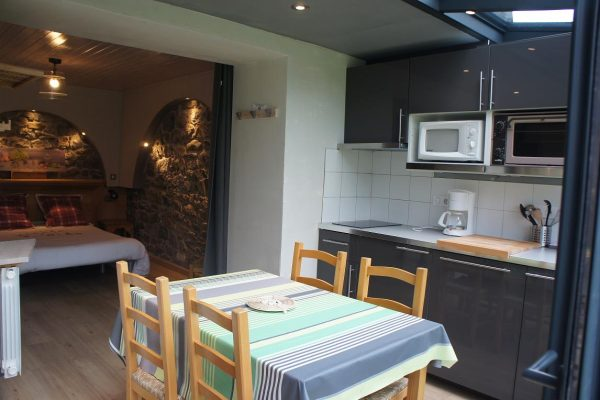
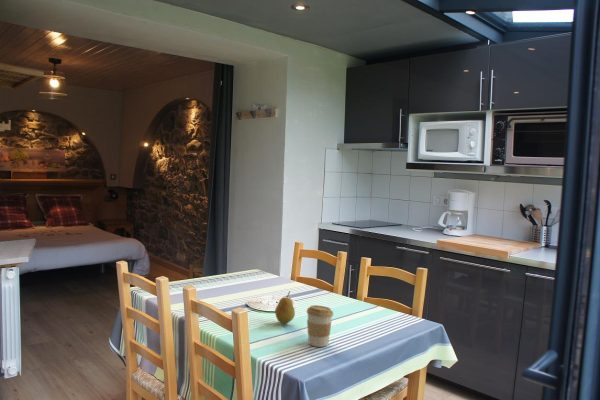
+ coffee cup [306,304,334,348]
+ fruit [274,290,296,325]
